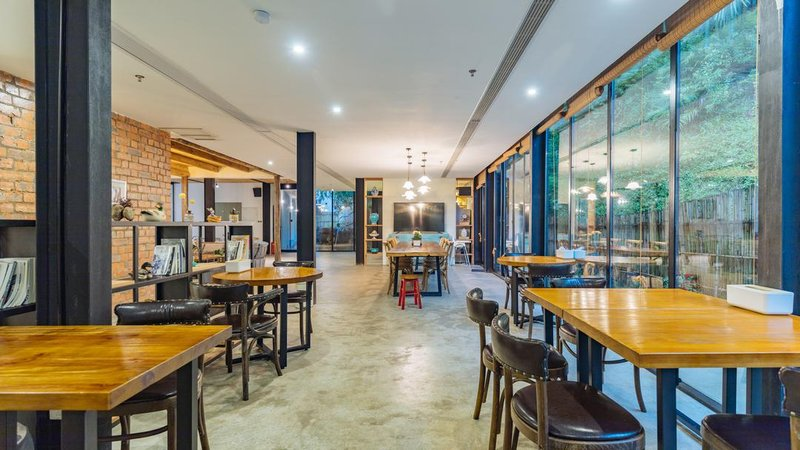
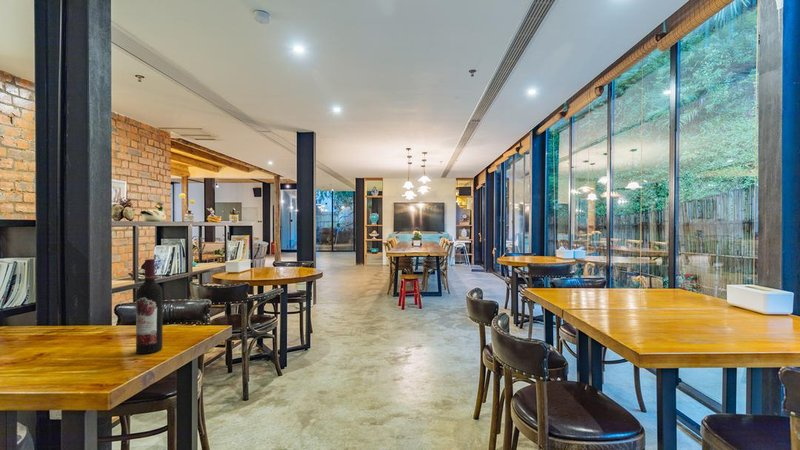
+ wine bottle [135,258,164,355]
